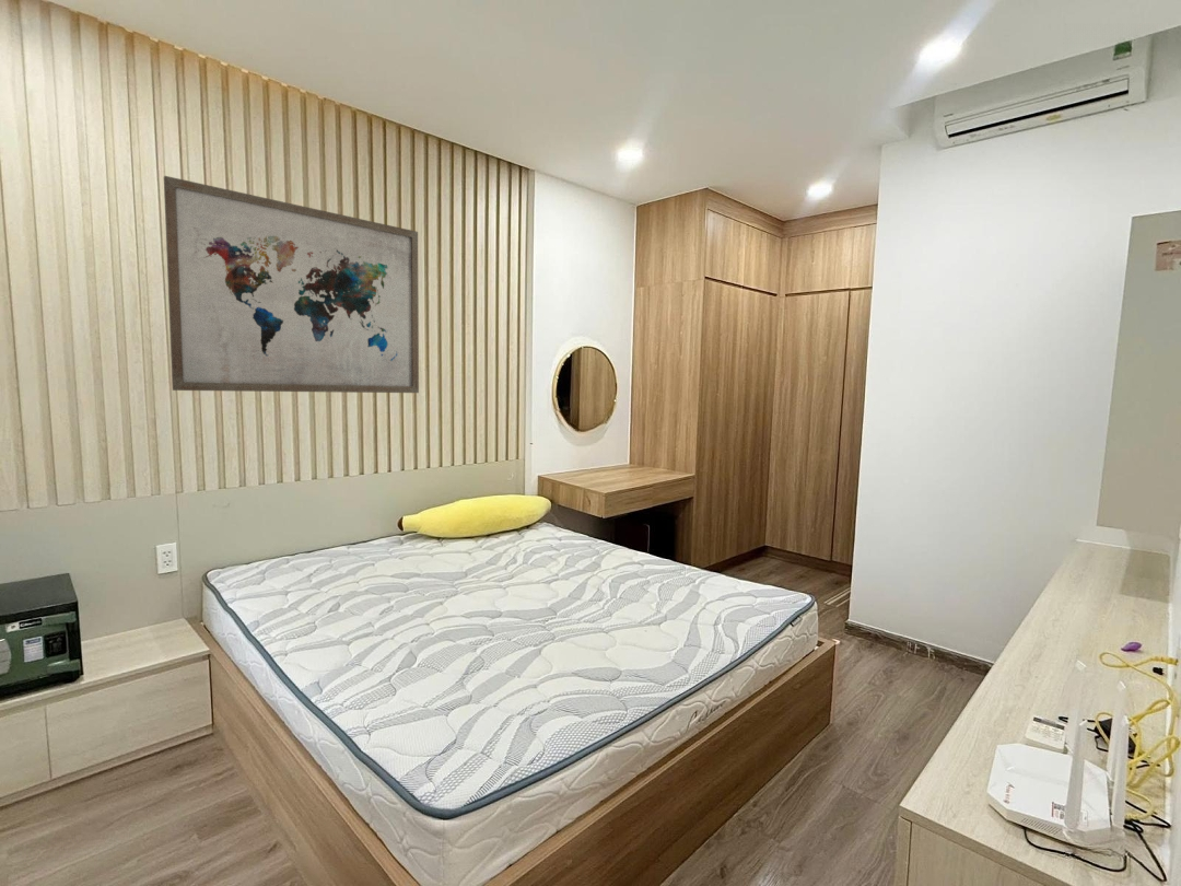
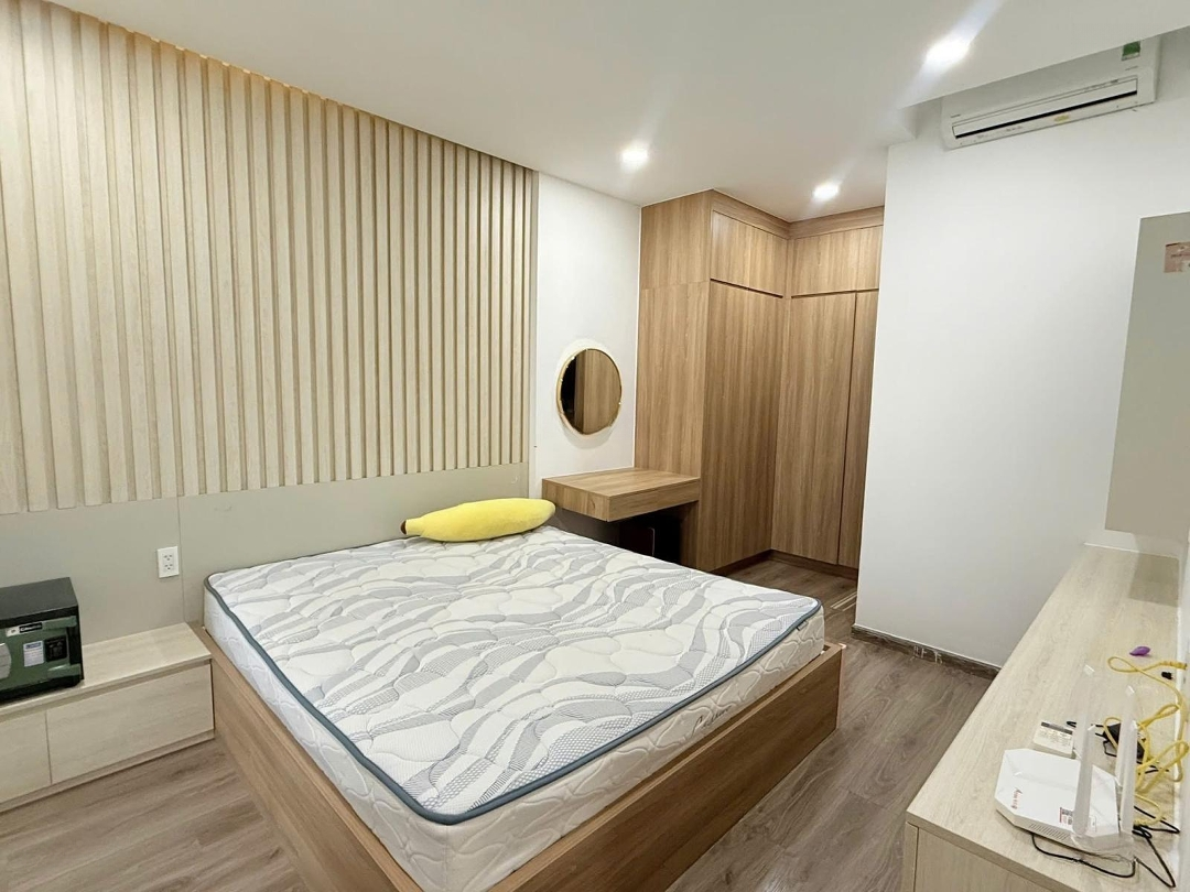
- wall art [163,175,420,394]
